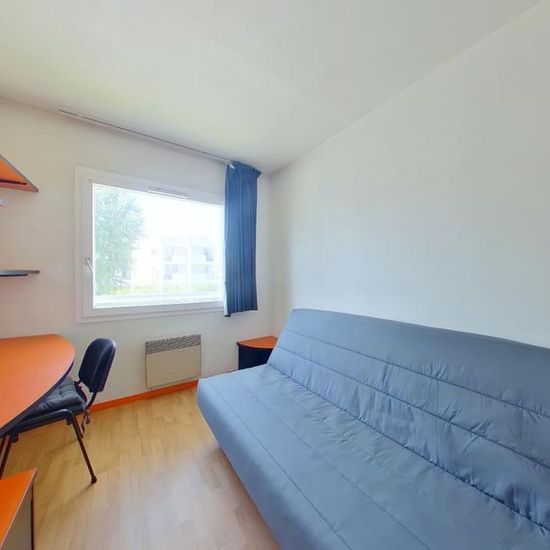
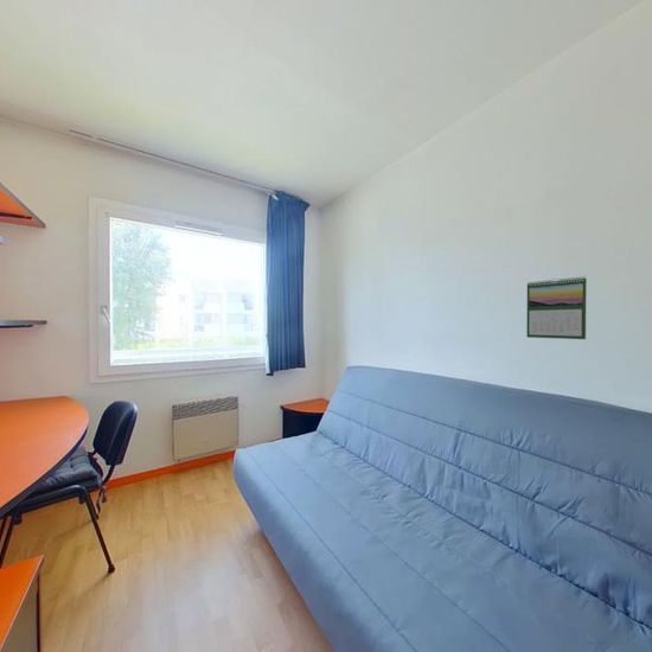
+ calendar [525,275,588,340]
